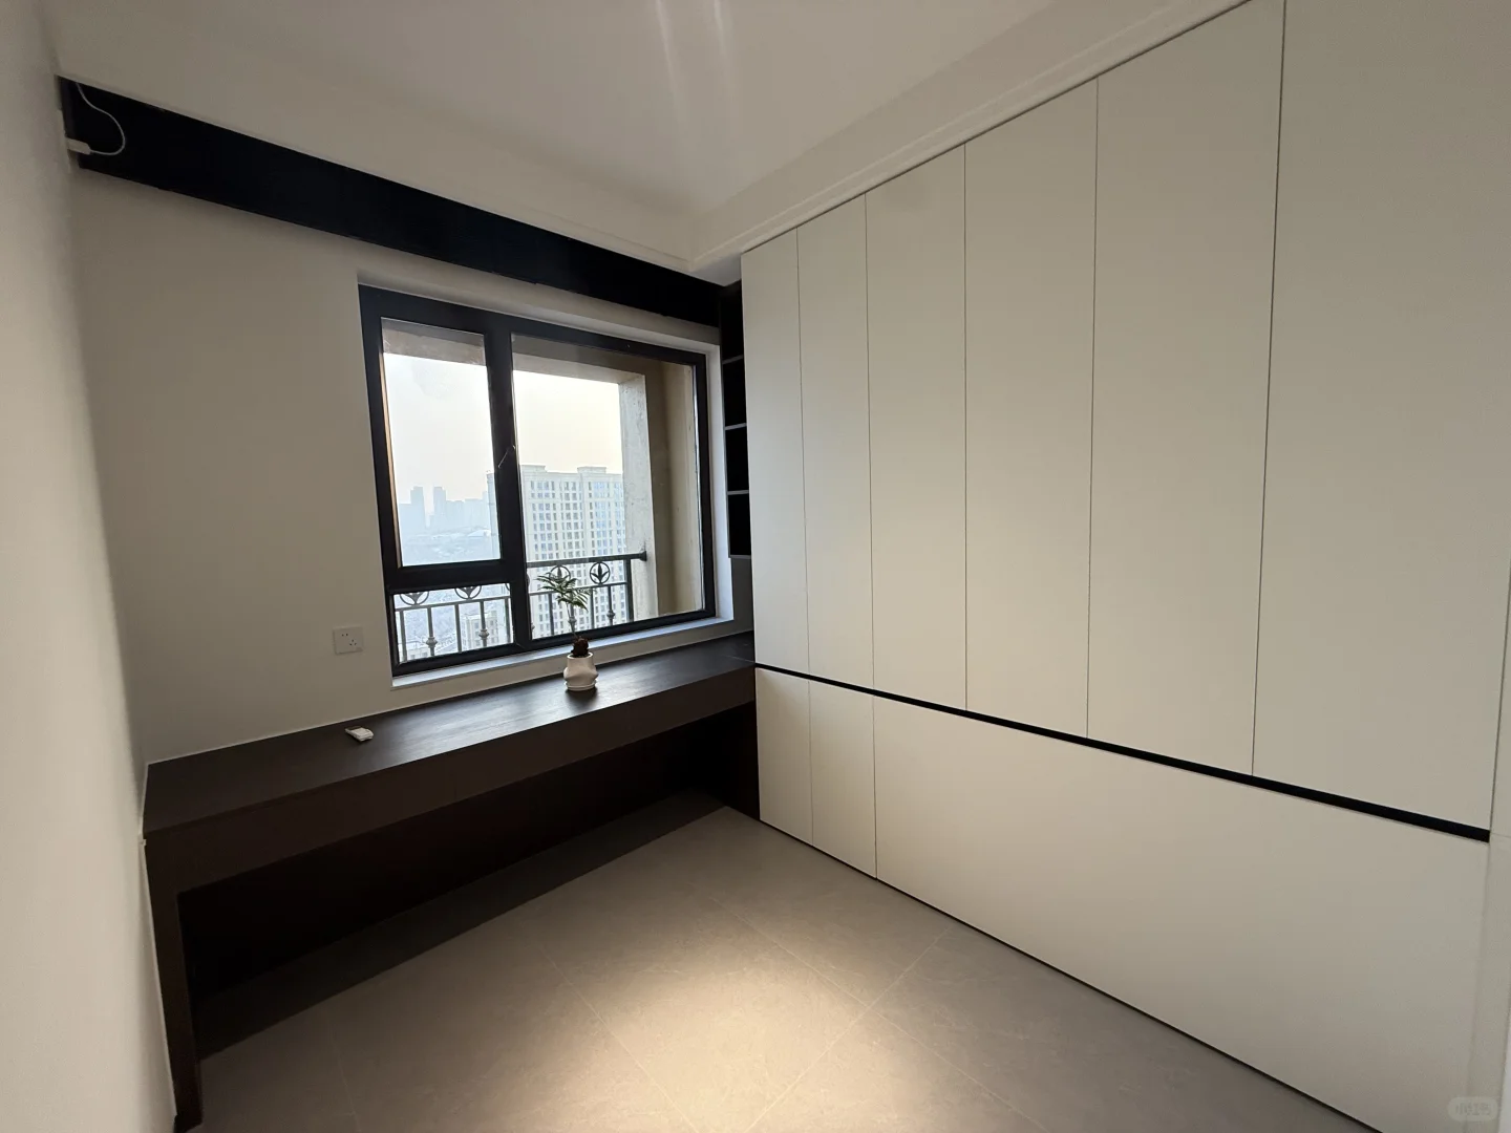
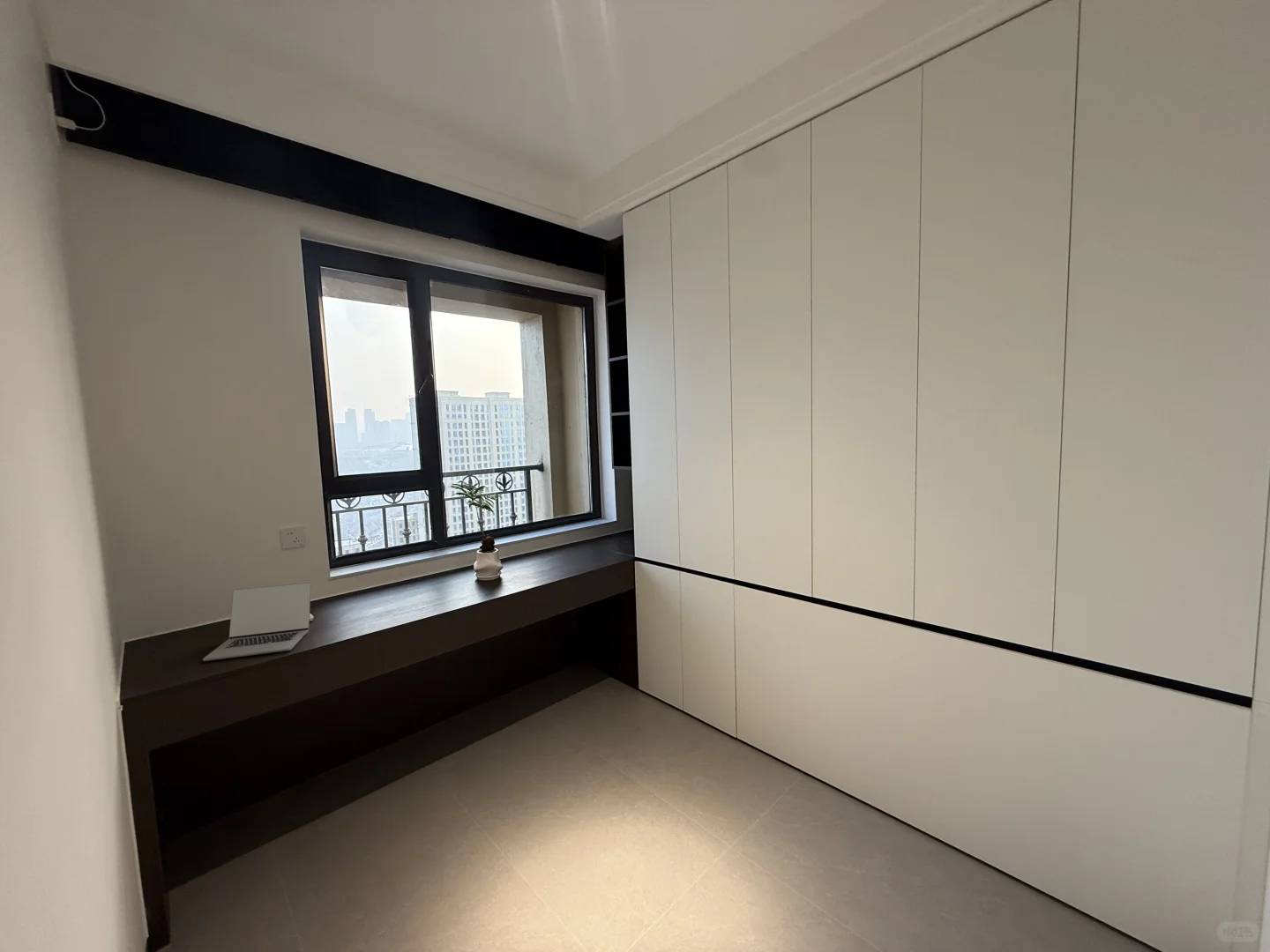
+ laptop [202,582,312,662]
